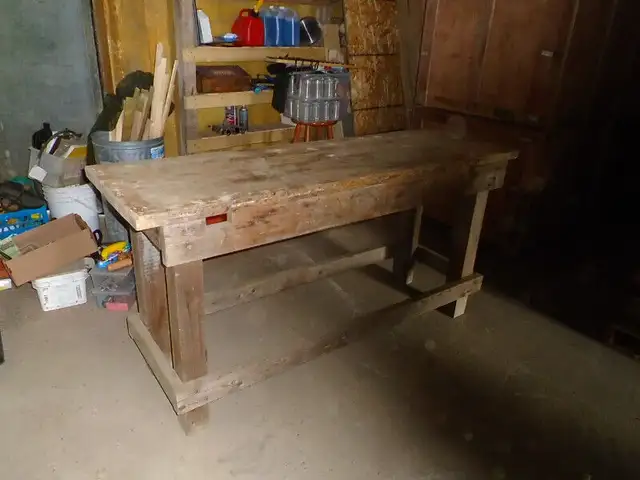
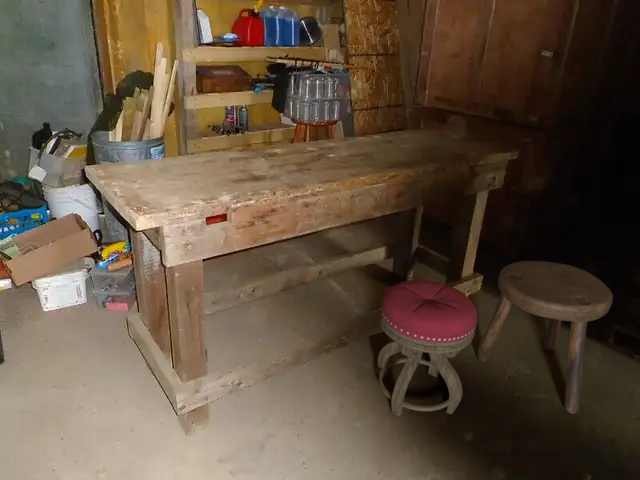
+ stool [477,260,614,415]
+ stool [377,279,478,417]
